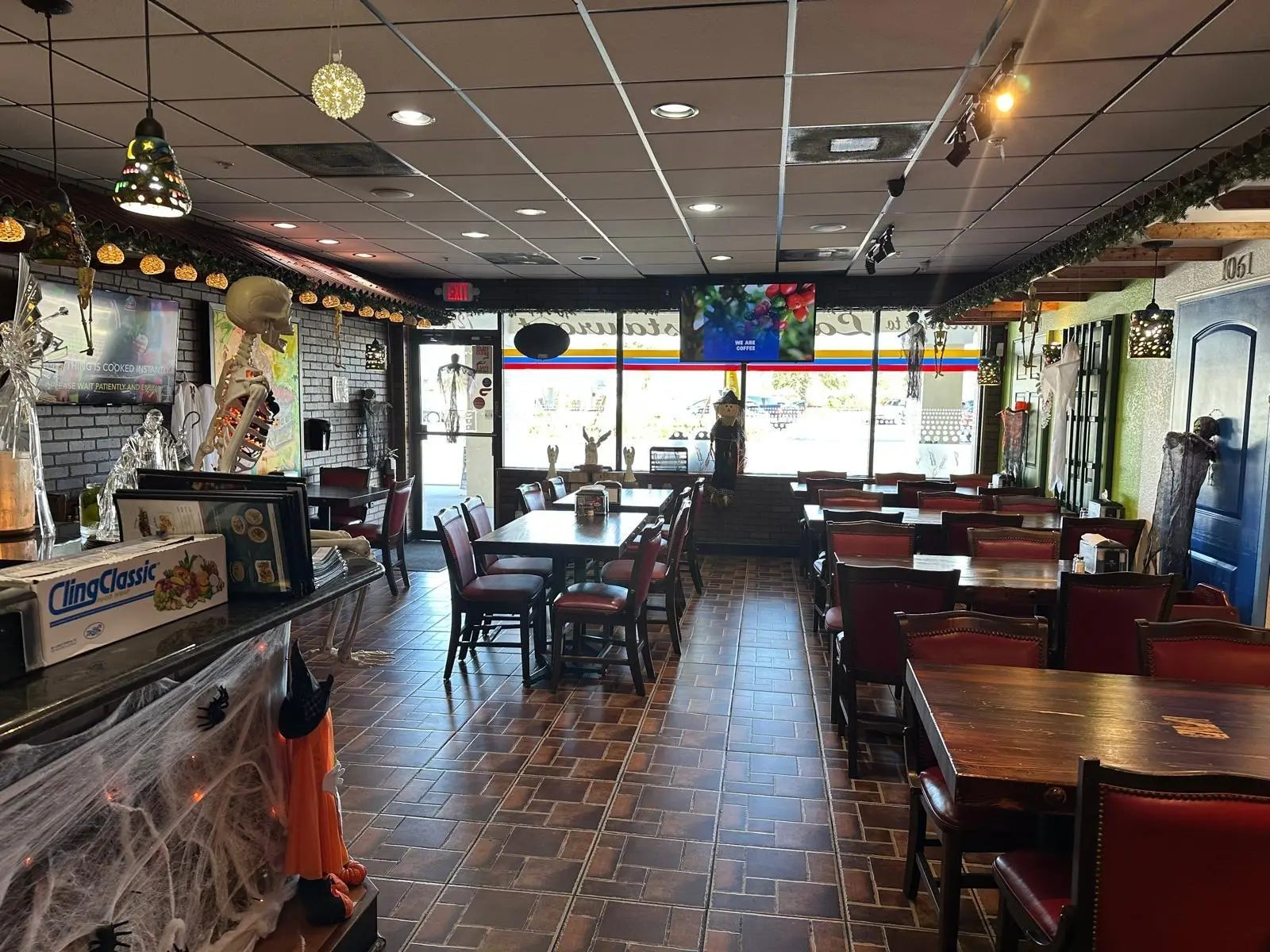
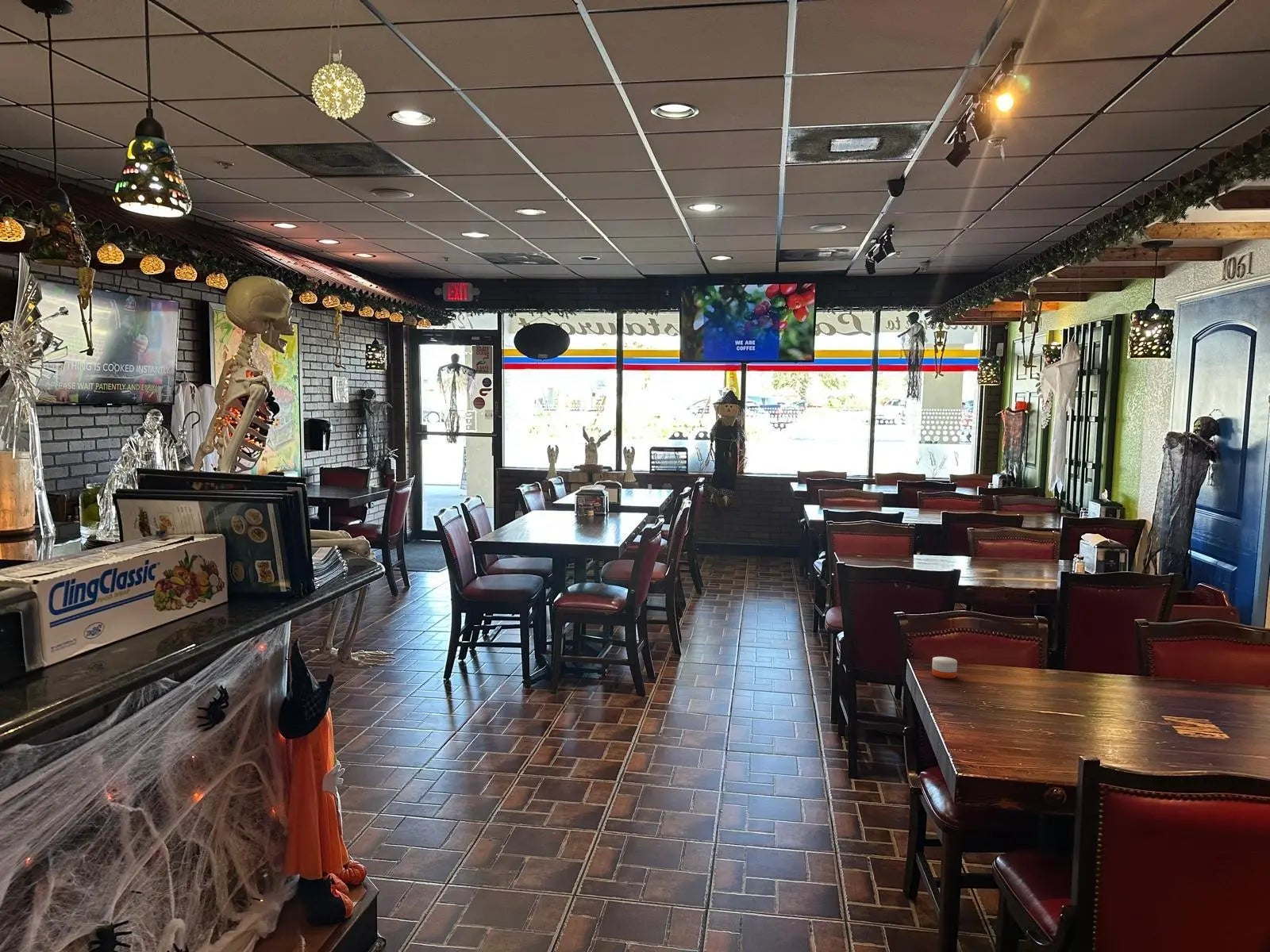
+ candle [931,647,958,679]
